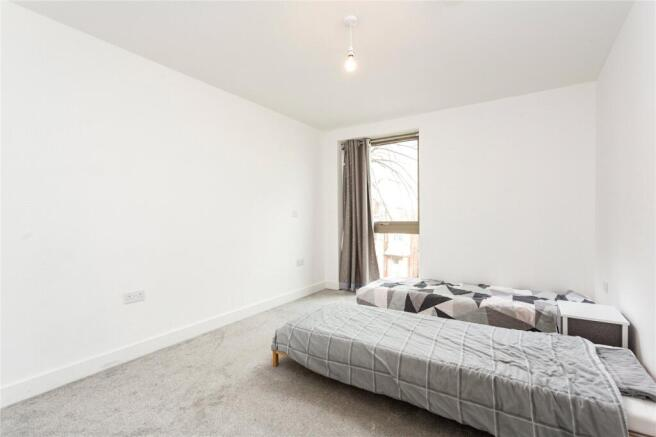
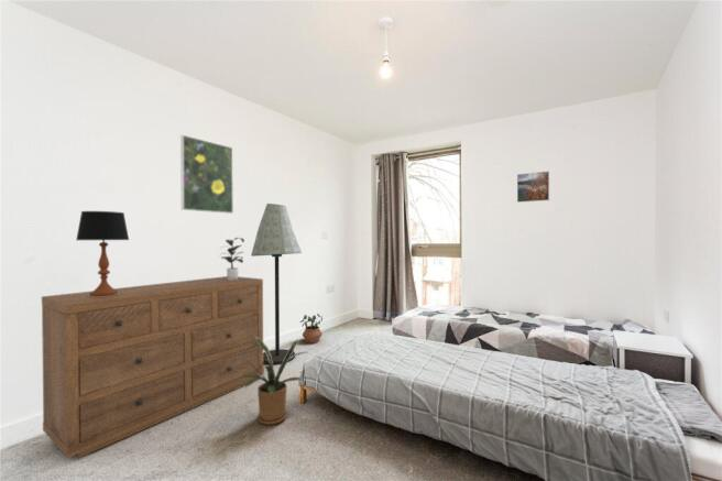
+ dresser [41,275,265,459]
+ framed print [516,171,550,204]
+ table lamp [75,210,130,296]
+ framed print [179,134,234,215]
+ potted plant [298,313,324,345]
+ potted plant [216,237,245,280]
+ house plant [240,336,308,426]
+ floor lamp [250,203,303,365]
